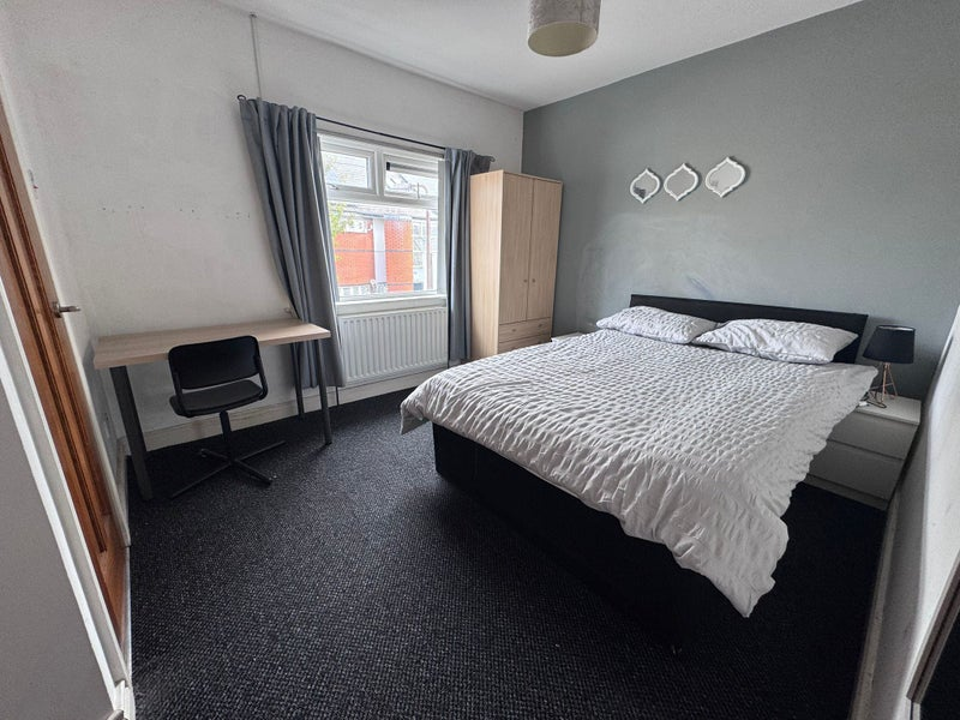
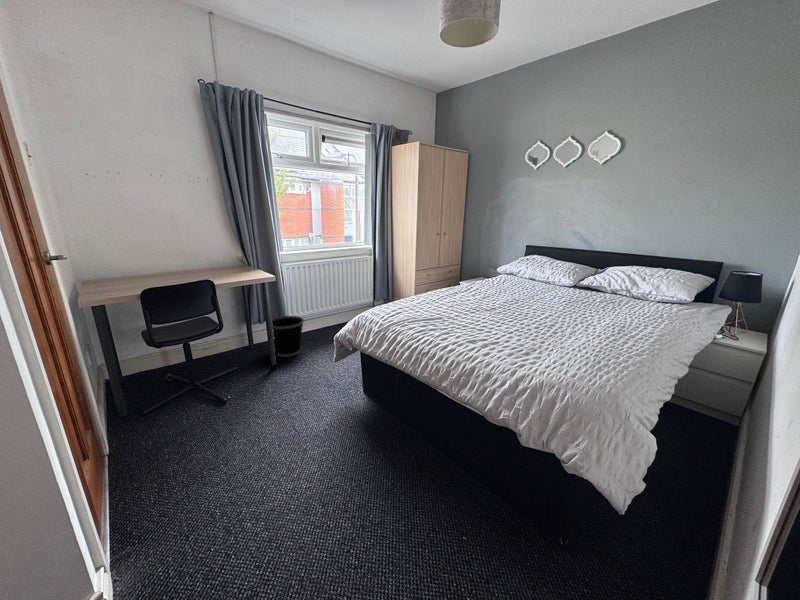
+ wastebasket [271,315,305,358]
